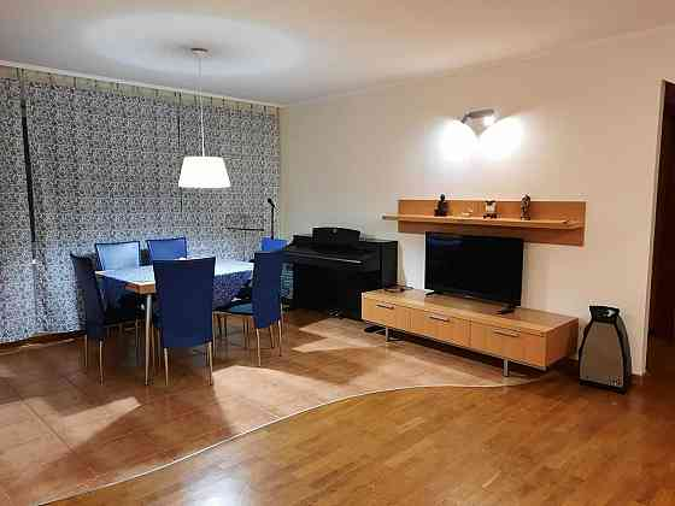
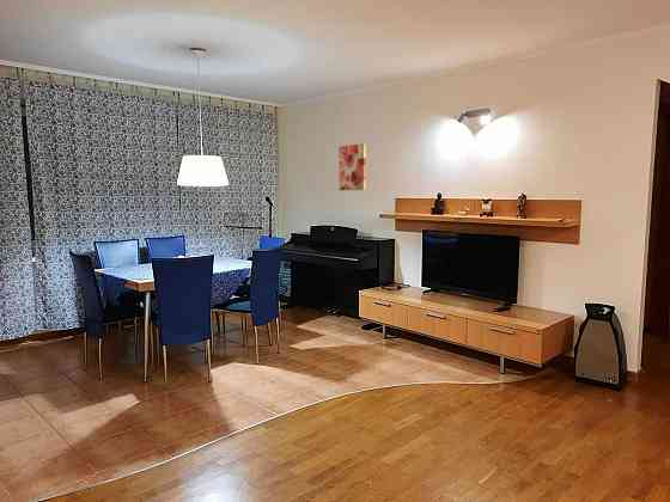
+ wall art [337,142,367,191]
